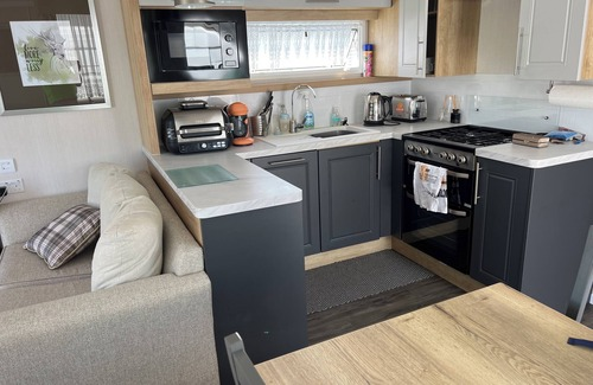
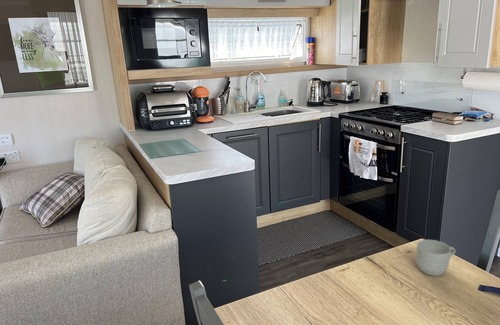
+ mug [415,239,456,277]
